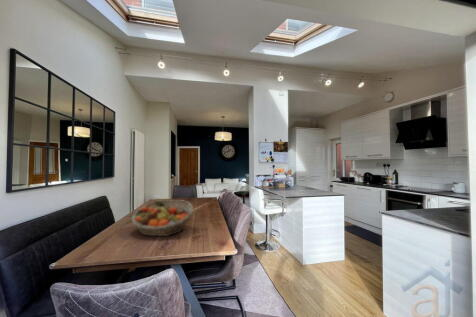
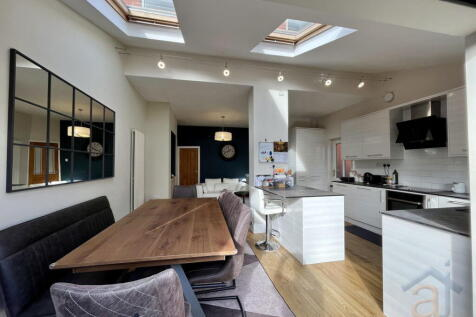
- fruit basket [130,199,194,237]
